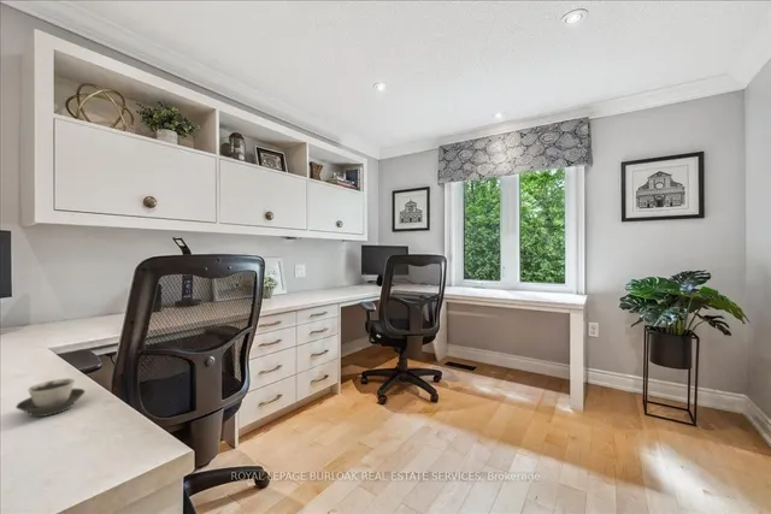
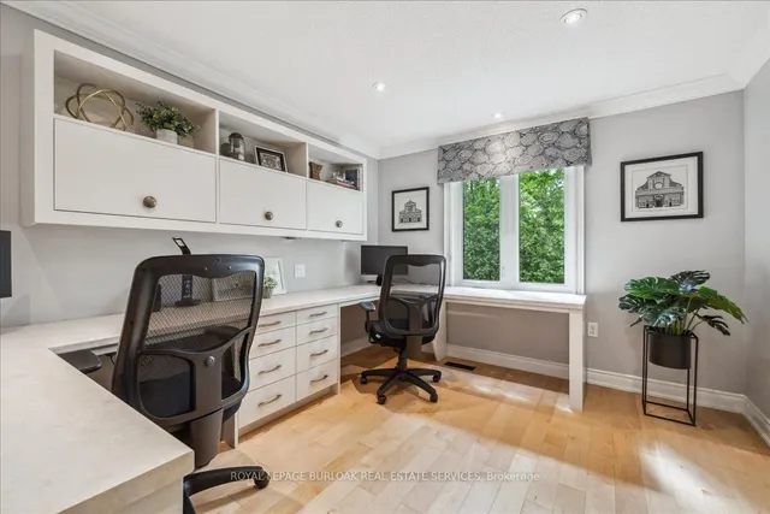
- cup [14,378,87,418]
